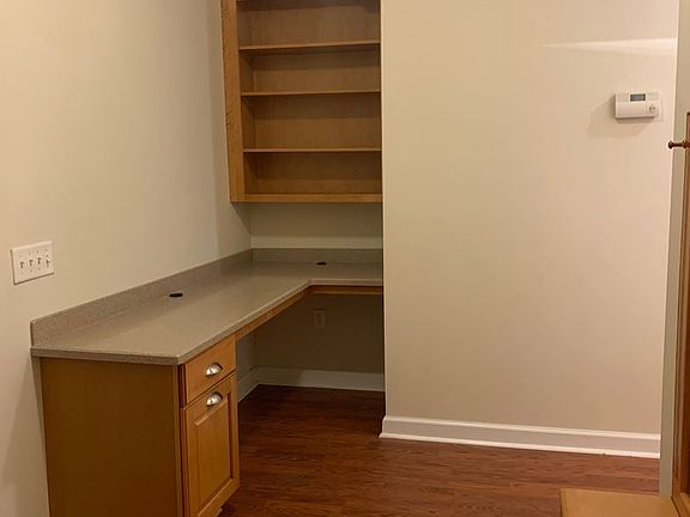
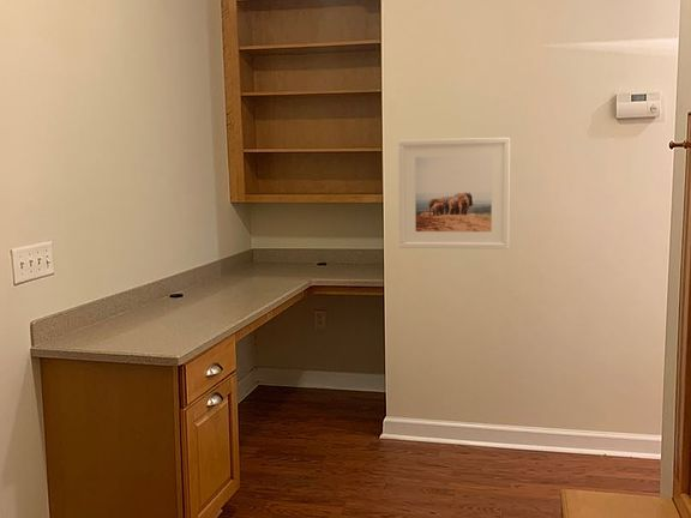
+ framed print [397,137,511,251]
